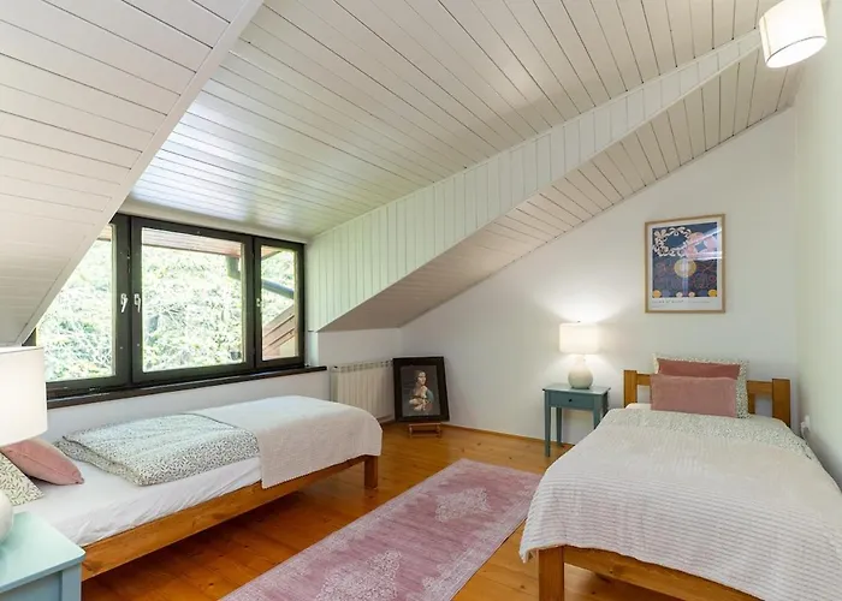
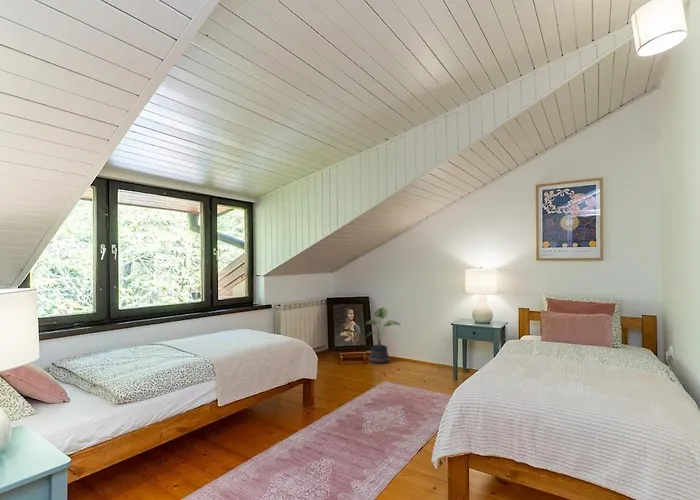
+ potted plant [362,307,402,365]
